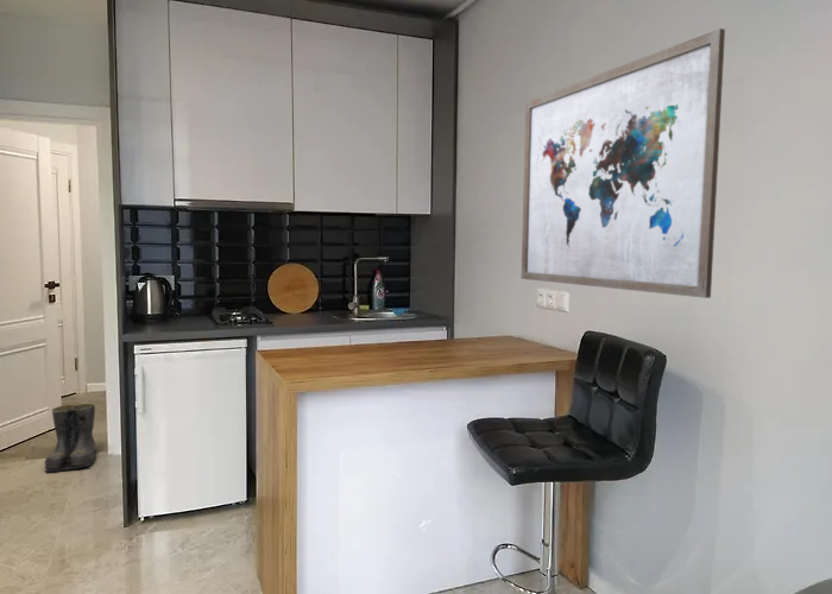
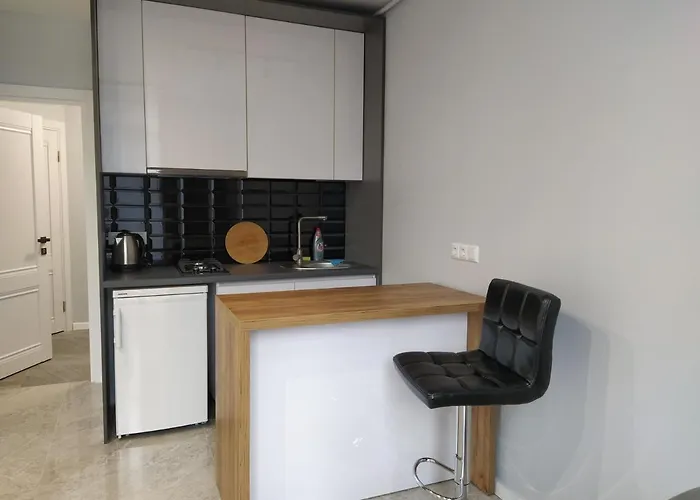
- boots [44,402,99,473]
- wall art [521,27,726,299]
